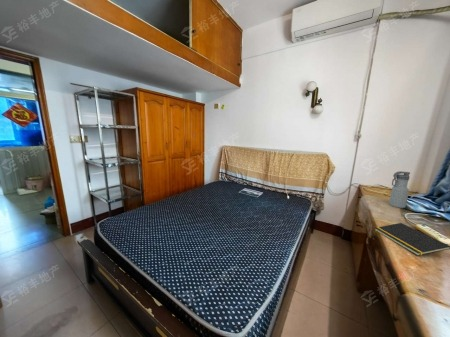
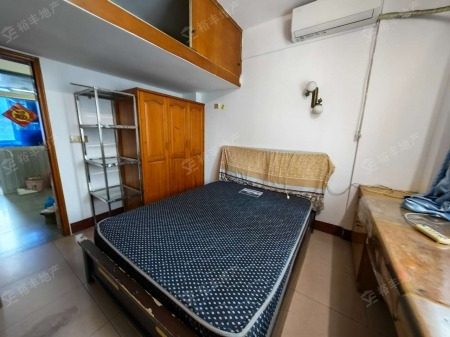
- water bottle [388,170,411,209]
- notepad [374,222,450,257]
